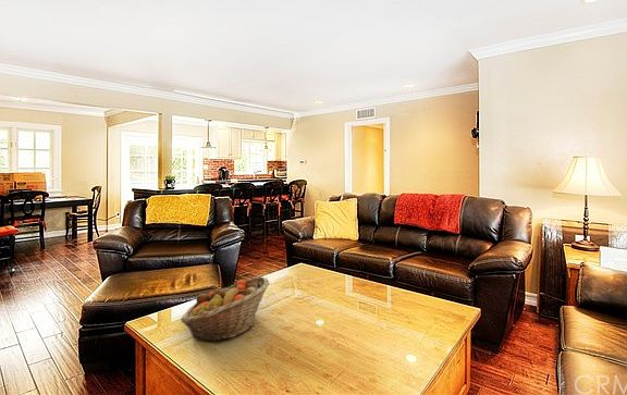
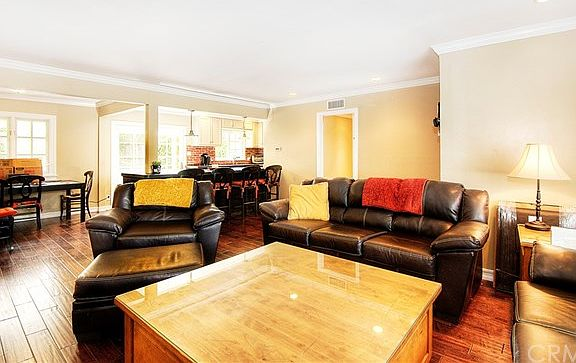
- fruit basket [180,275,270,343]
